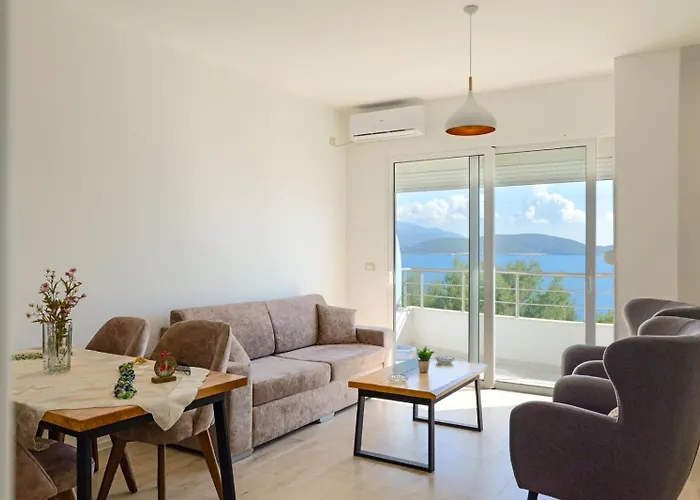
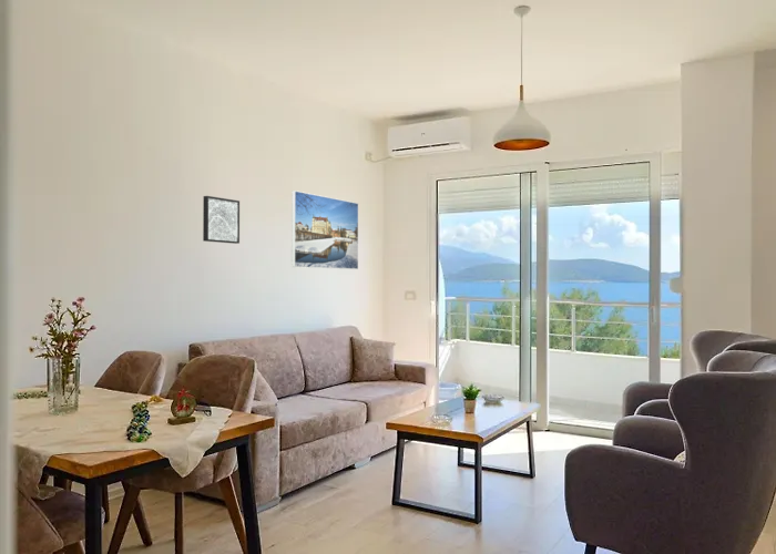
+ wall art [202,195,241,245]
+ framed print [290,189,359,270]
